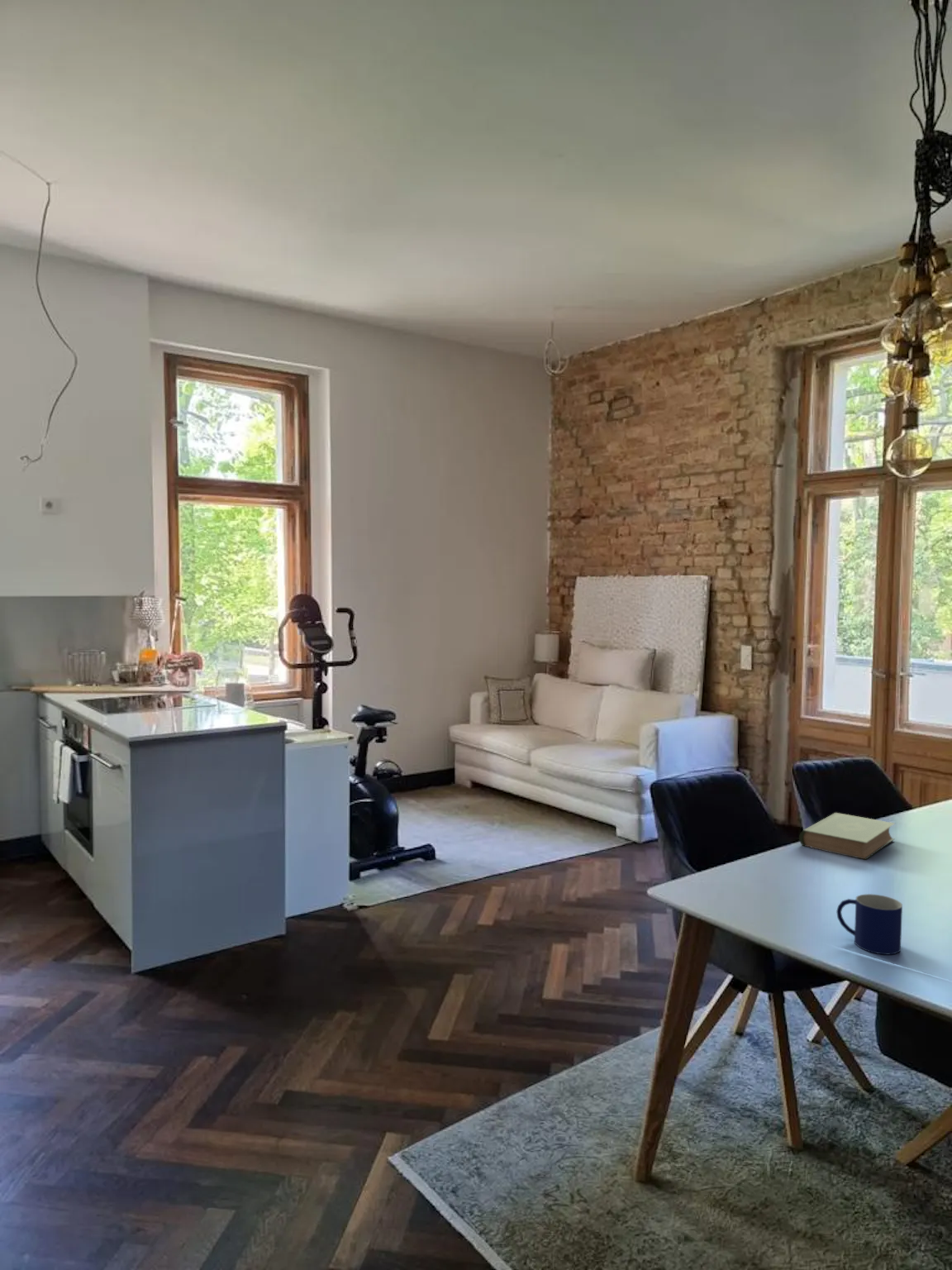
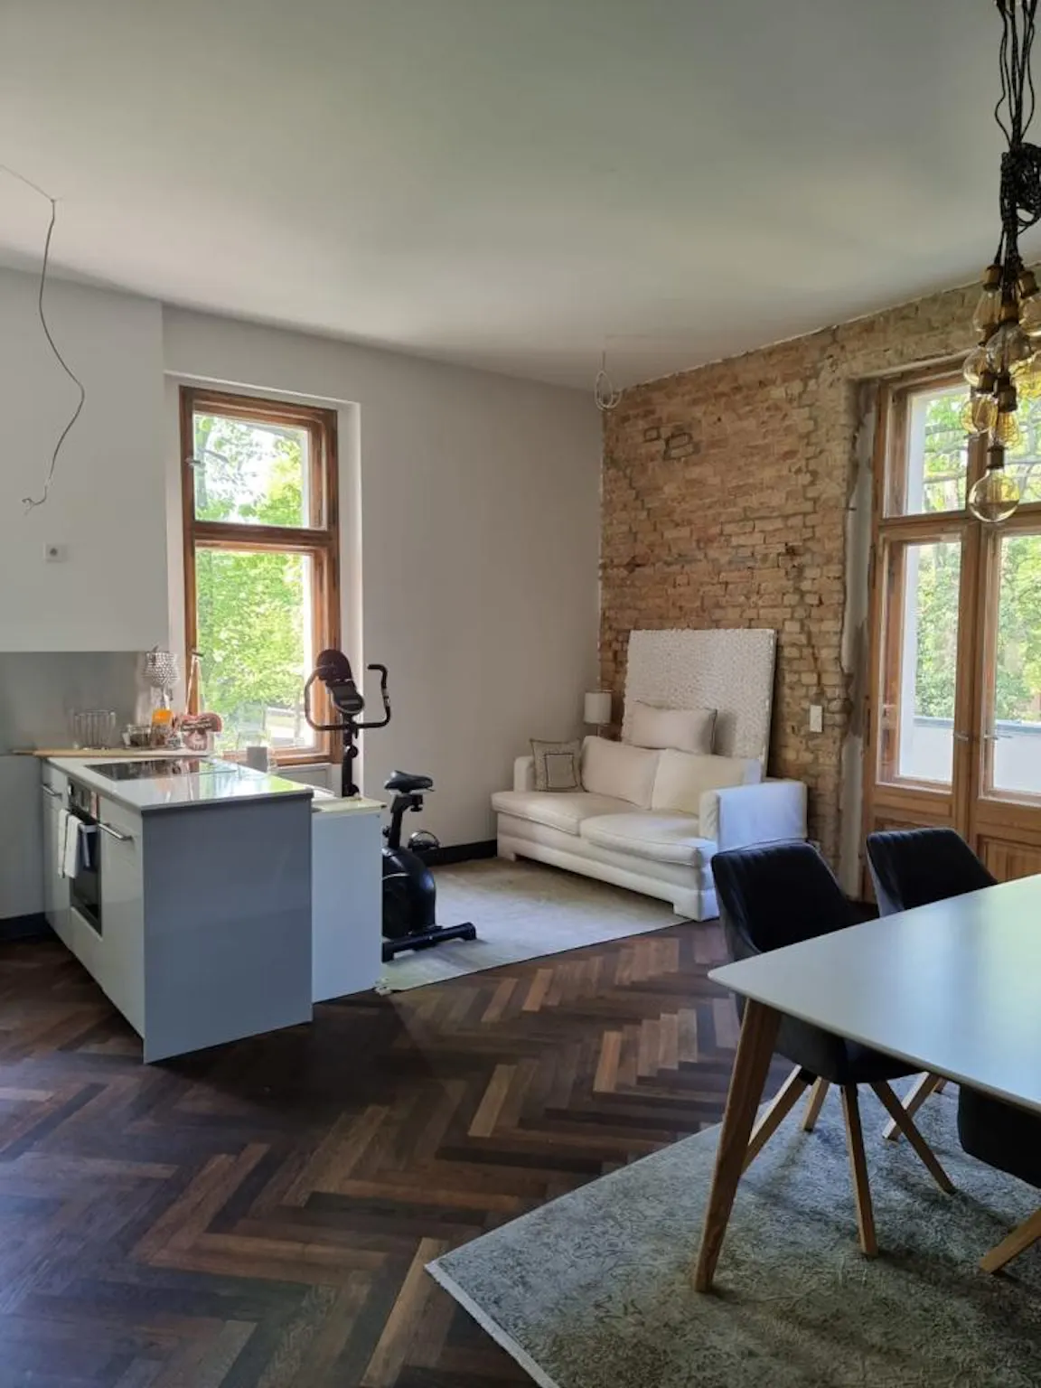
- book [798,812,896,861]
- mug [835,893,903,956]
